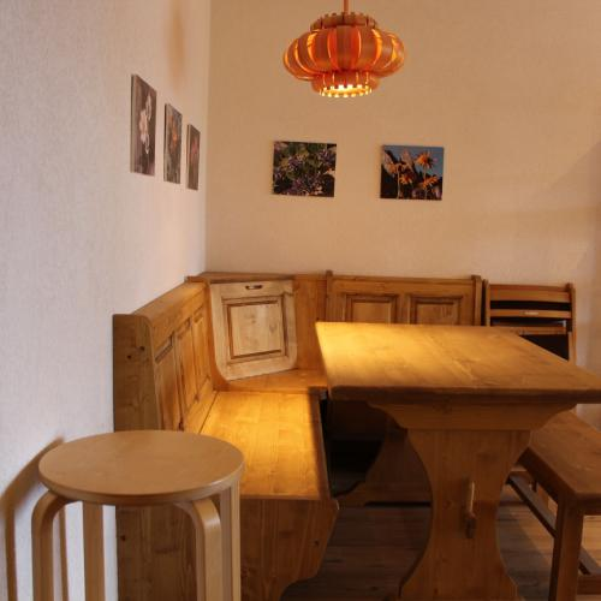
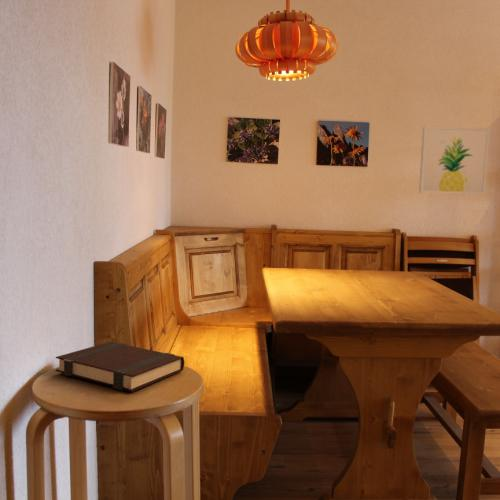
+ book [54,341,185,393]
+ wall art [418,125,491,195]
